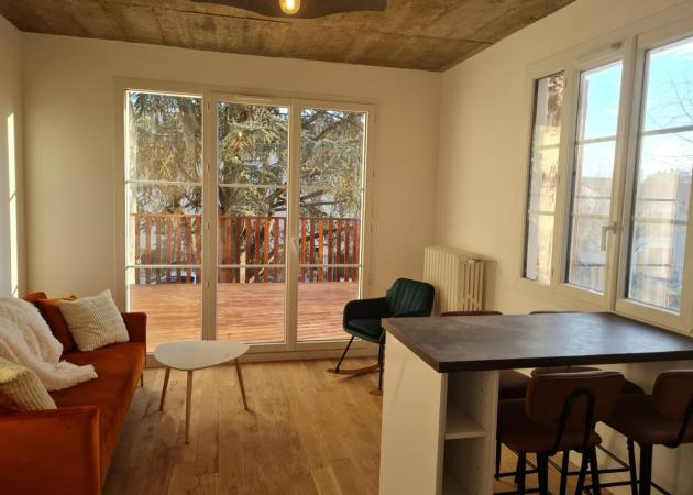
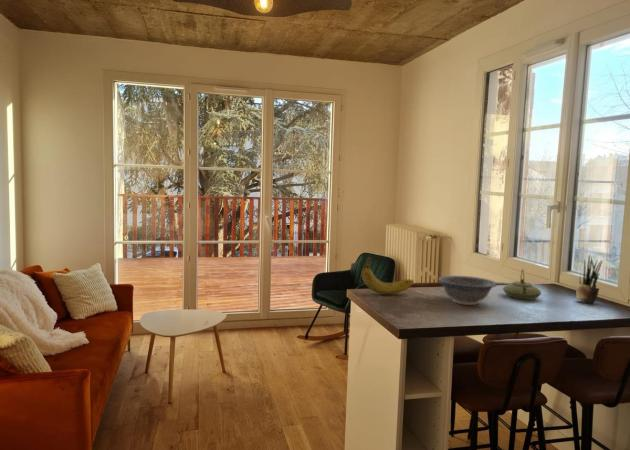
+ potted plant [575,253,604,304]
+ banana [361,255,415,296]
+ decorative bowl [436,275,498,306]
+ teapot [502,268,542,301]
